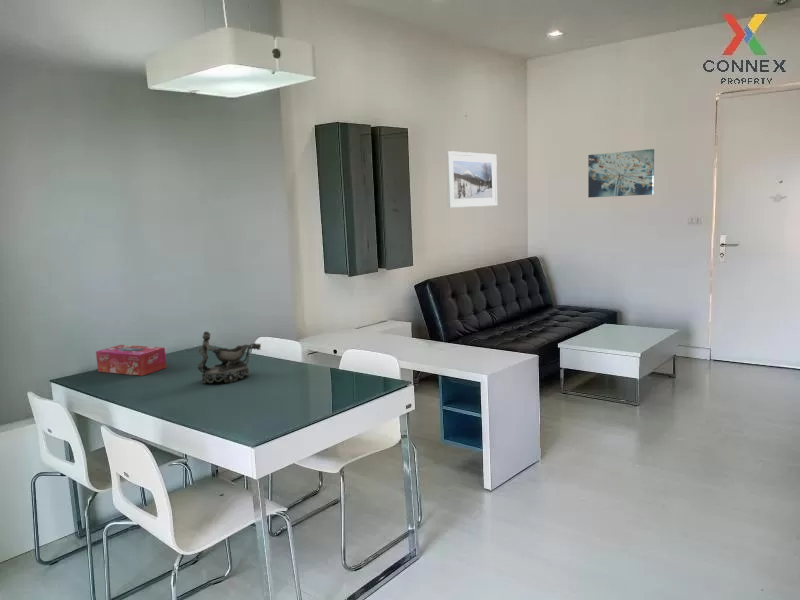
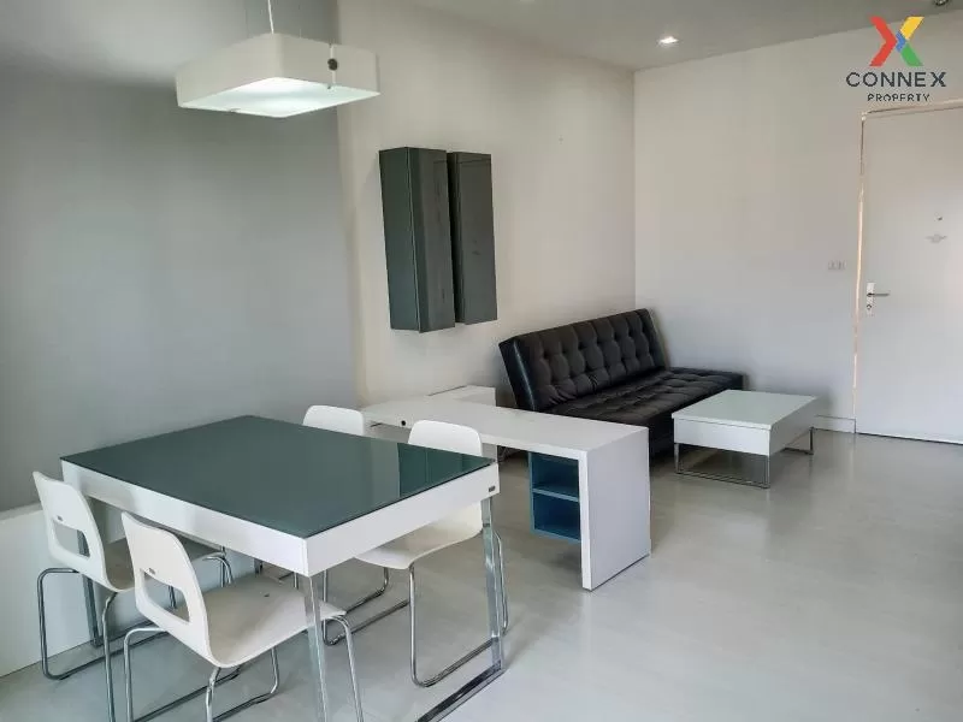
- decorative bowl [196,330,262,384]
- wall art [587,148,655,199]
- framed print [445,150,498,209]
- tissue box [95,344,168,377]
